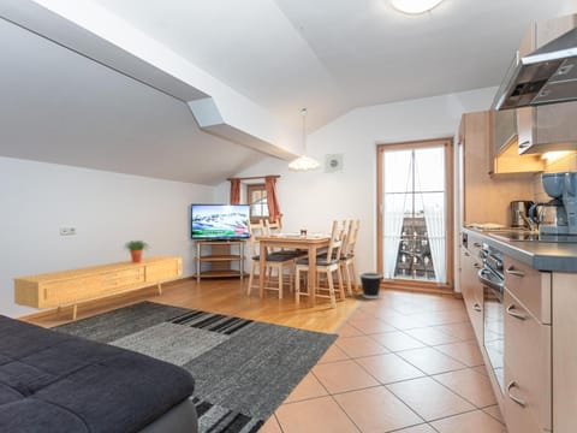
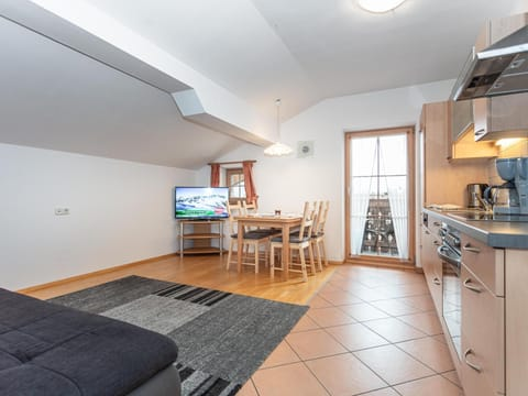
- potted plant [120,239,150,263]
- wastebasket [358,271,383,299]
- sideboard [12,255,183,321]
